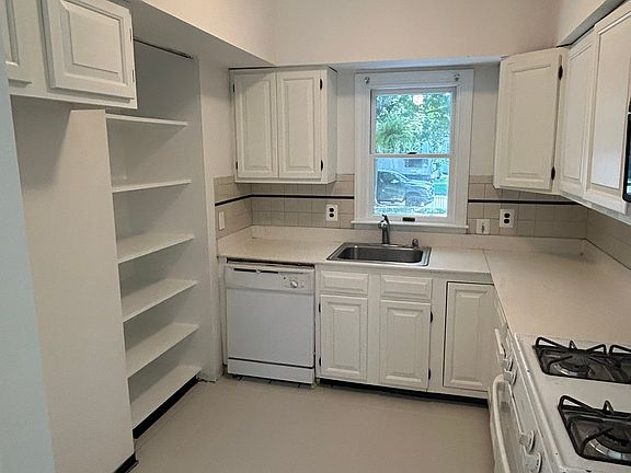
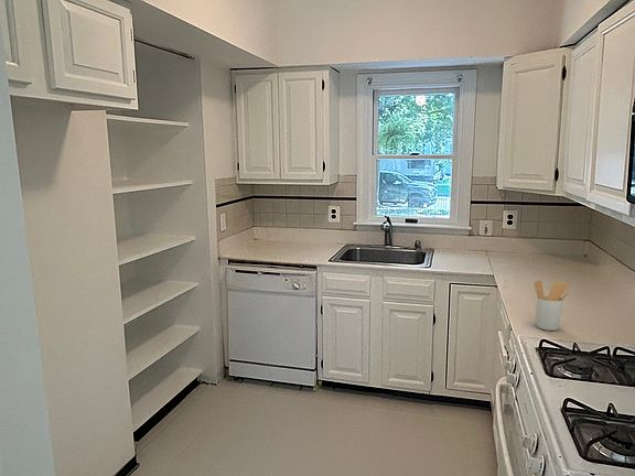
+ utensil holder [534,279,571,332]
